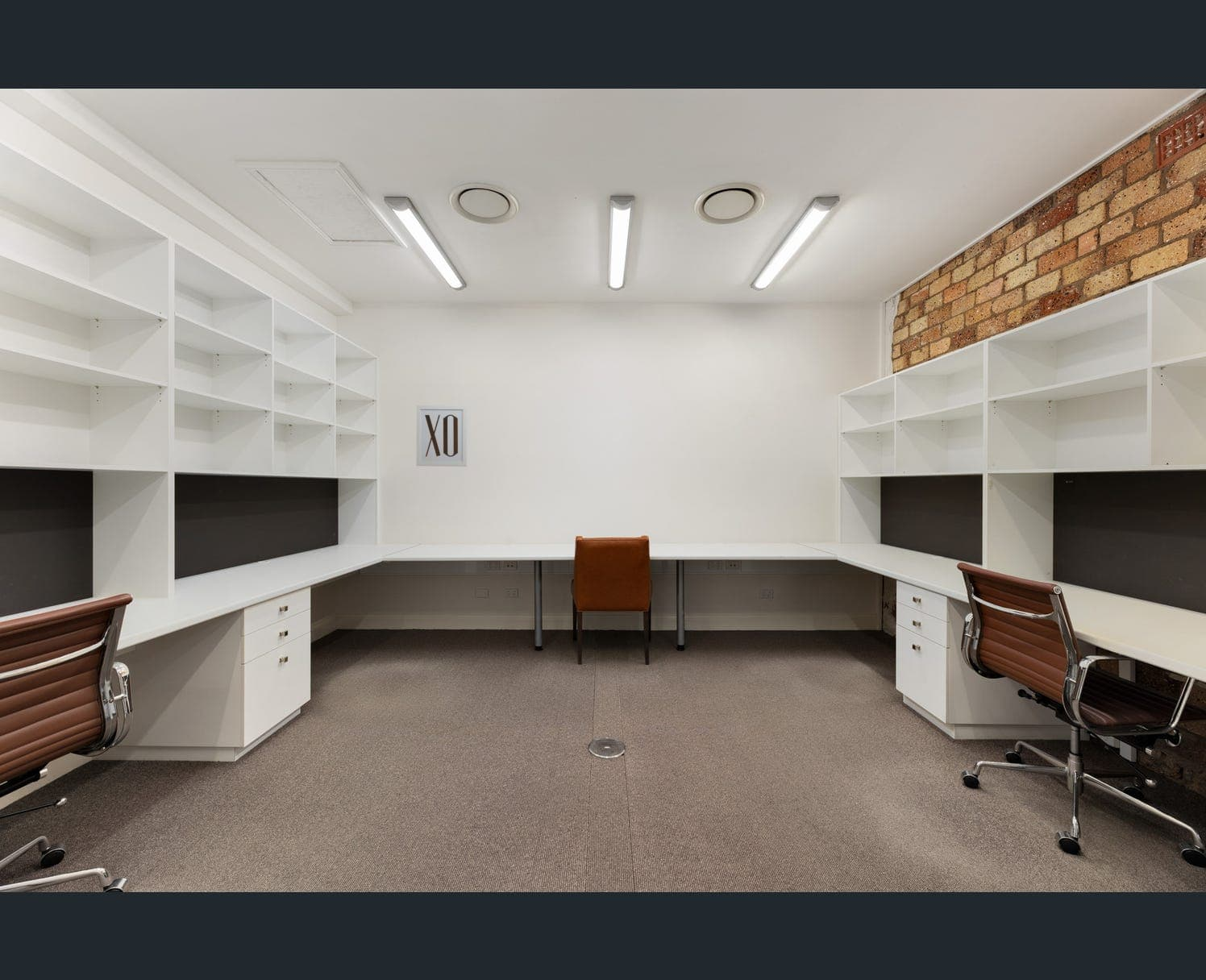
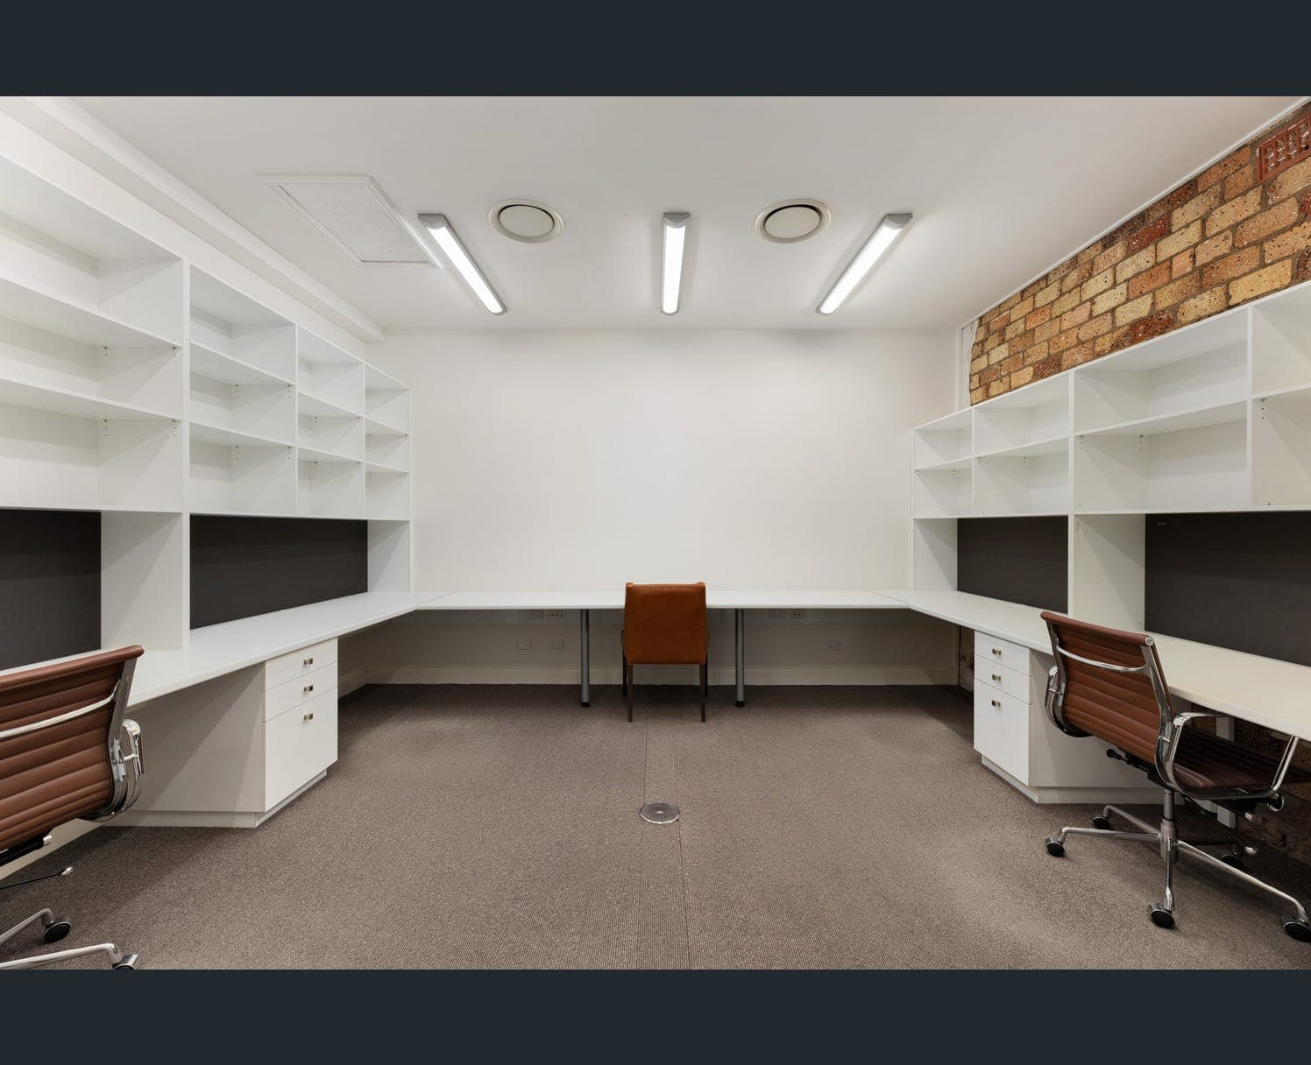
- wall art [416,405,468,467]
